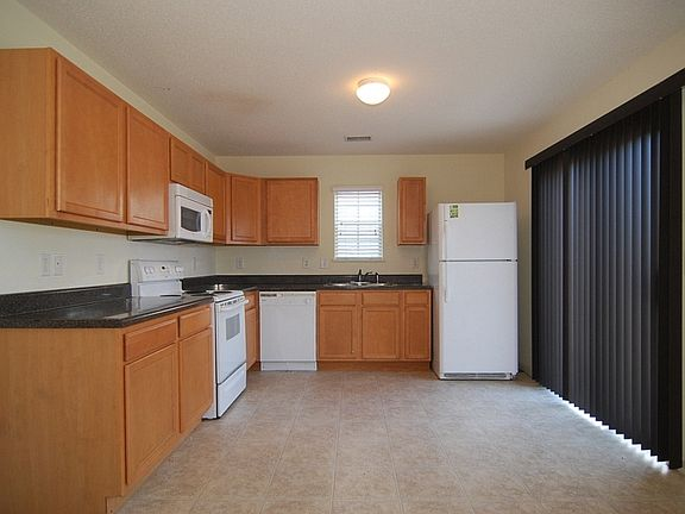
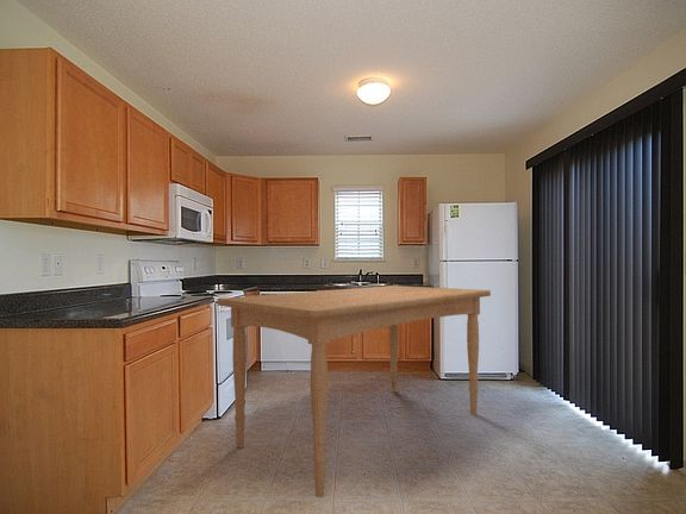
+ dining table [216,284,492,499]
